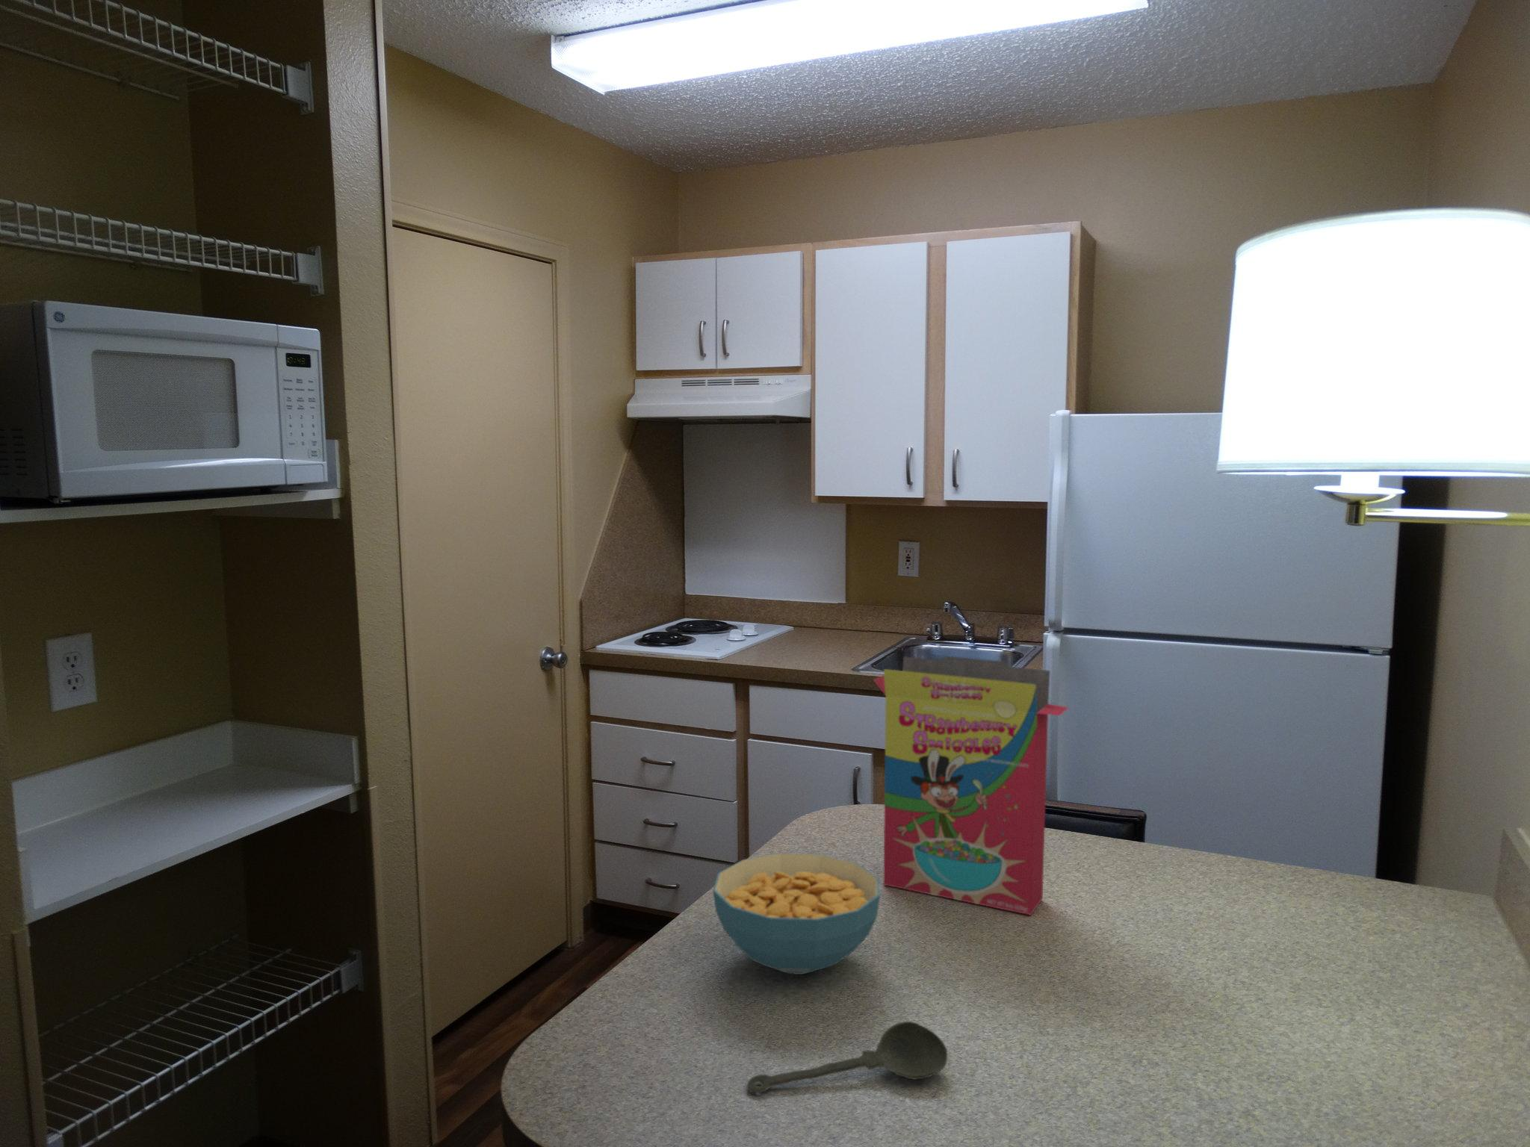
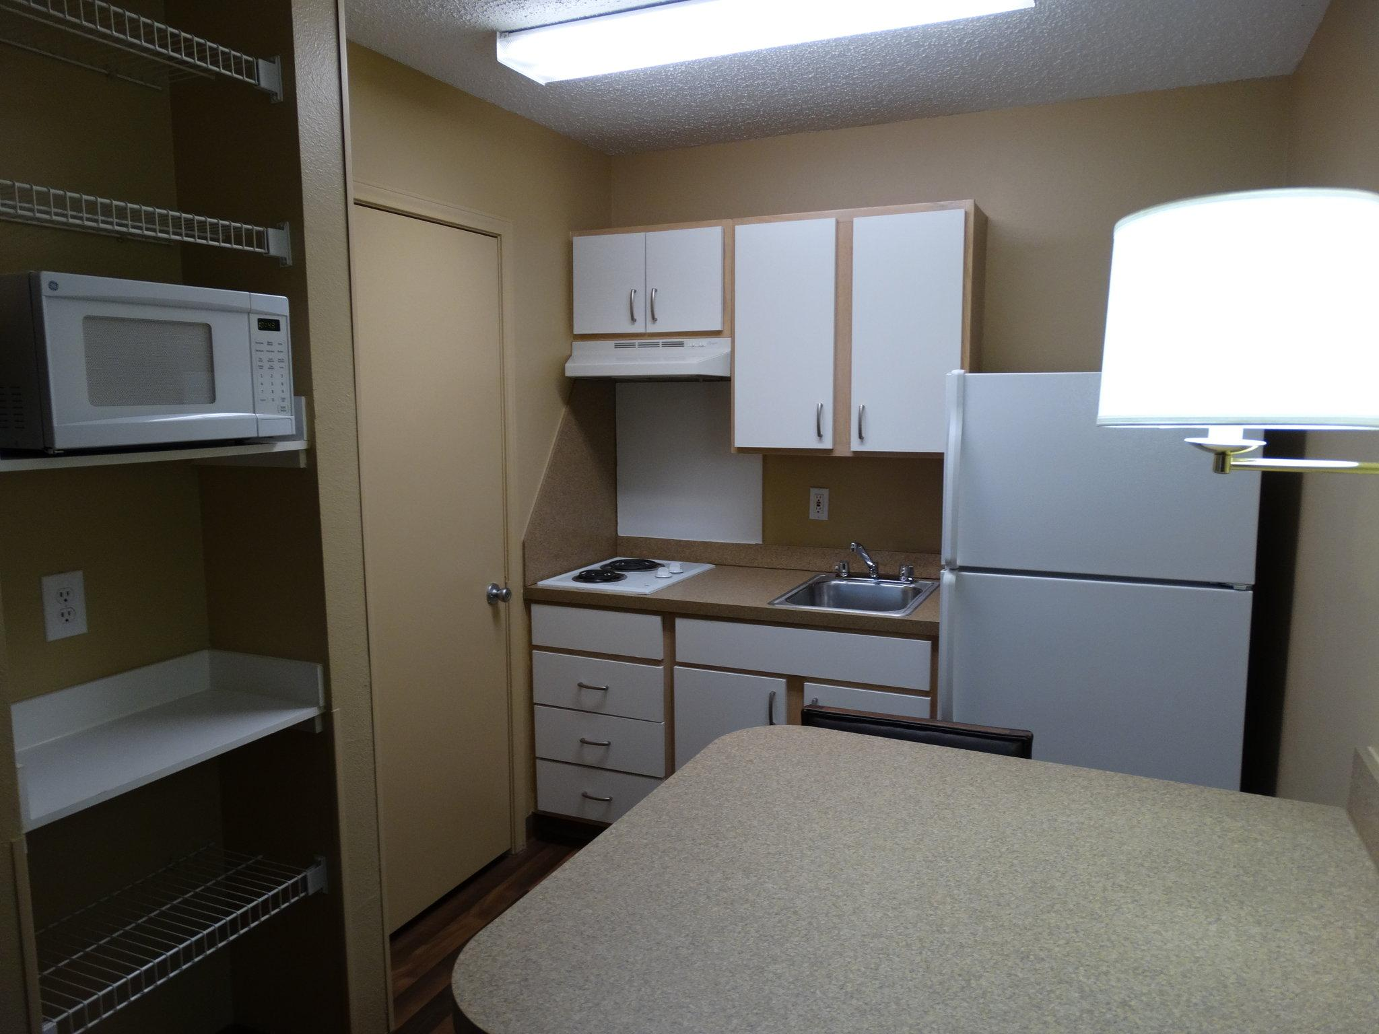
- cereal box [872,655,1070,916]
- cereal bowl [712,852,881,975]
- spoon [746,1020,948,1093]
